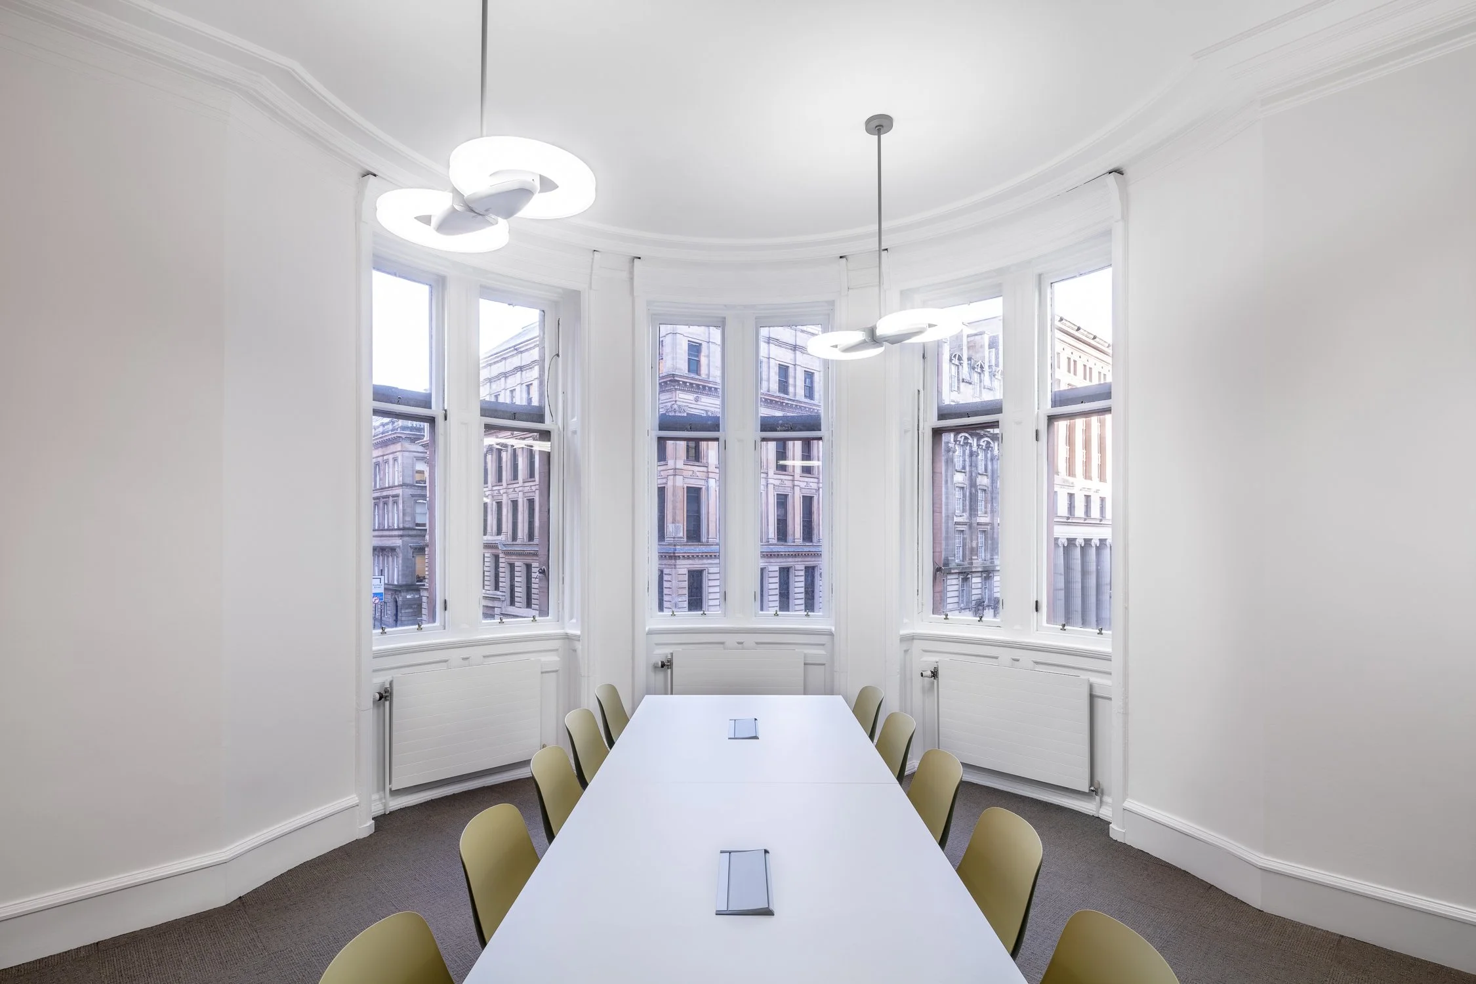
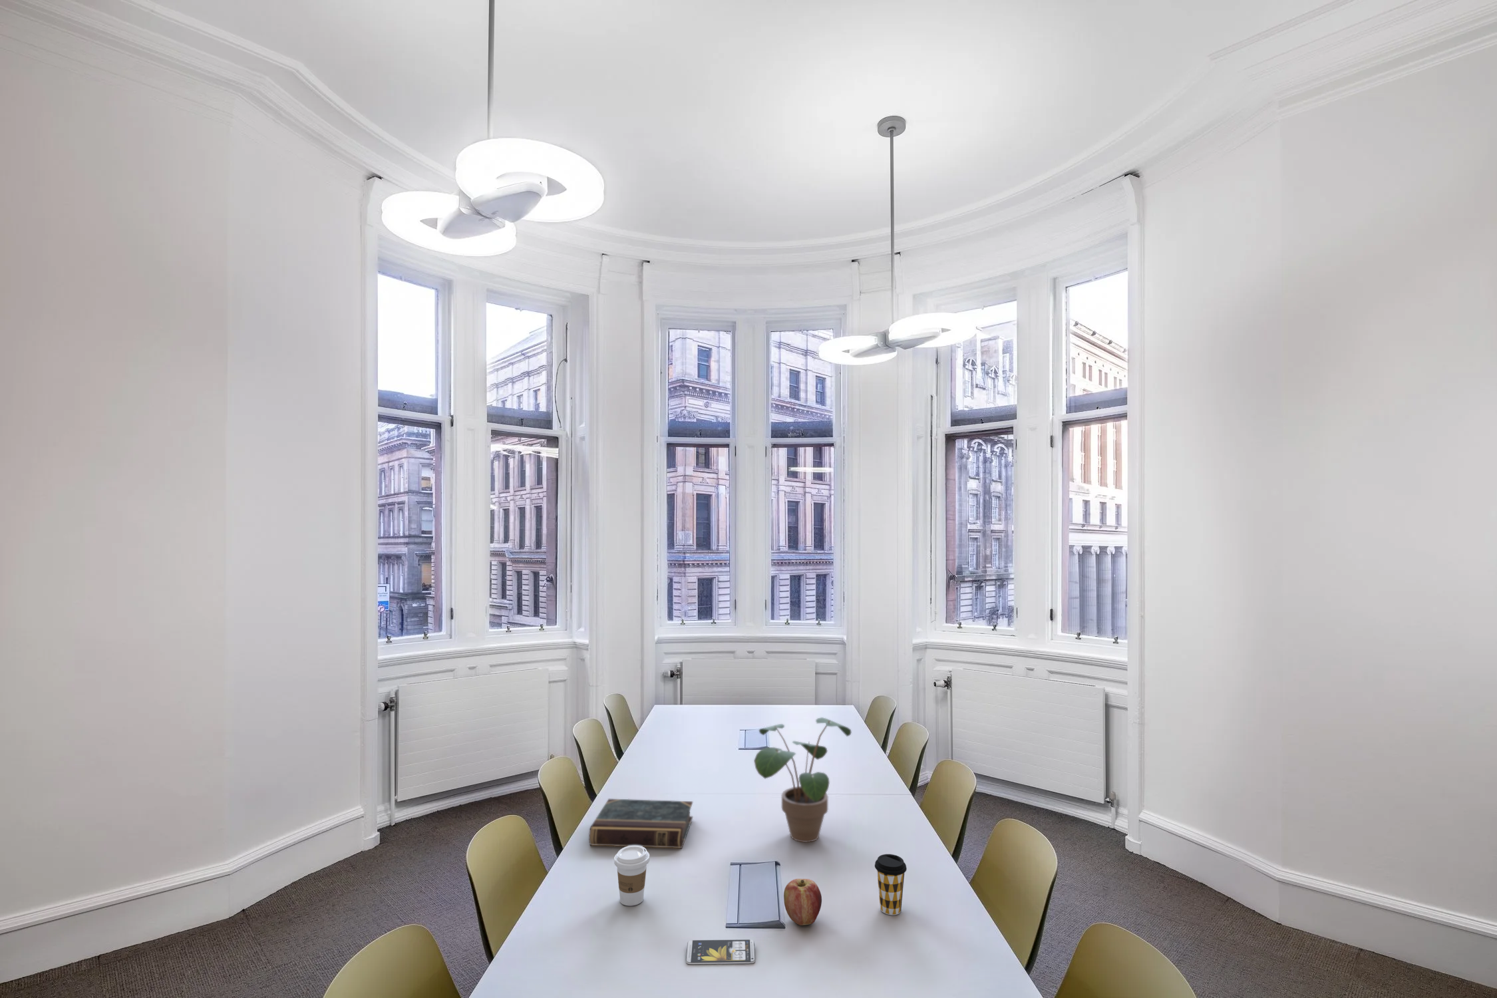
+ coffee cup [614,845,650,907]
+ book [588,799,693,849]
+ smartphone [685,939,756,965]
+ apple [783,878,822,926]
+ potted plant [753,716,852,843]
+ coffee cup [874,853,908,916]
